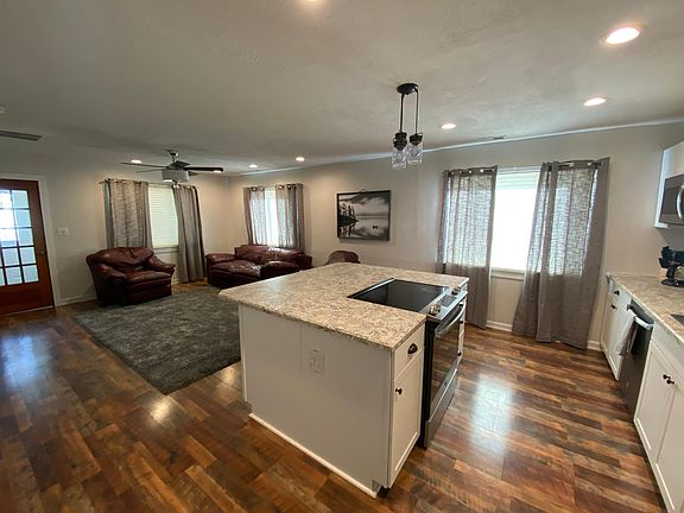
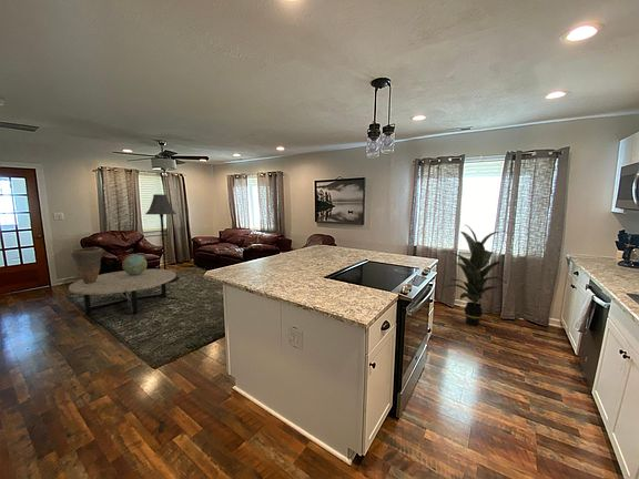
+ decorative globe [121,254,149,275]
+ floor lamp [144,193,180,284]
+ decorative urn [70,247,104,284]
+ indoor plant [440,224,510,327]
+ coffee table [68,268,176,316]
